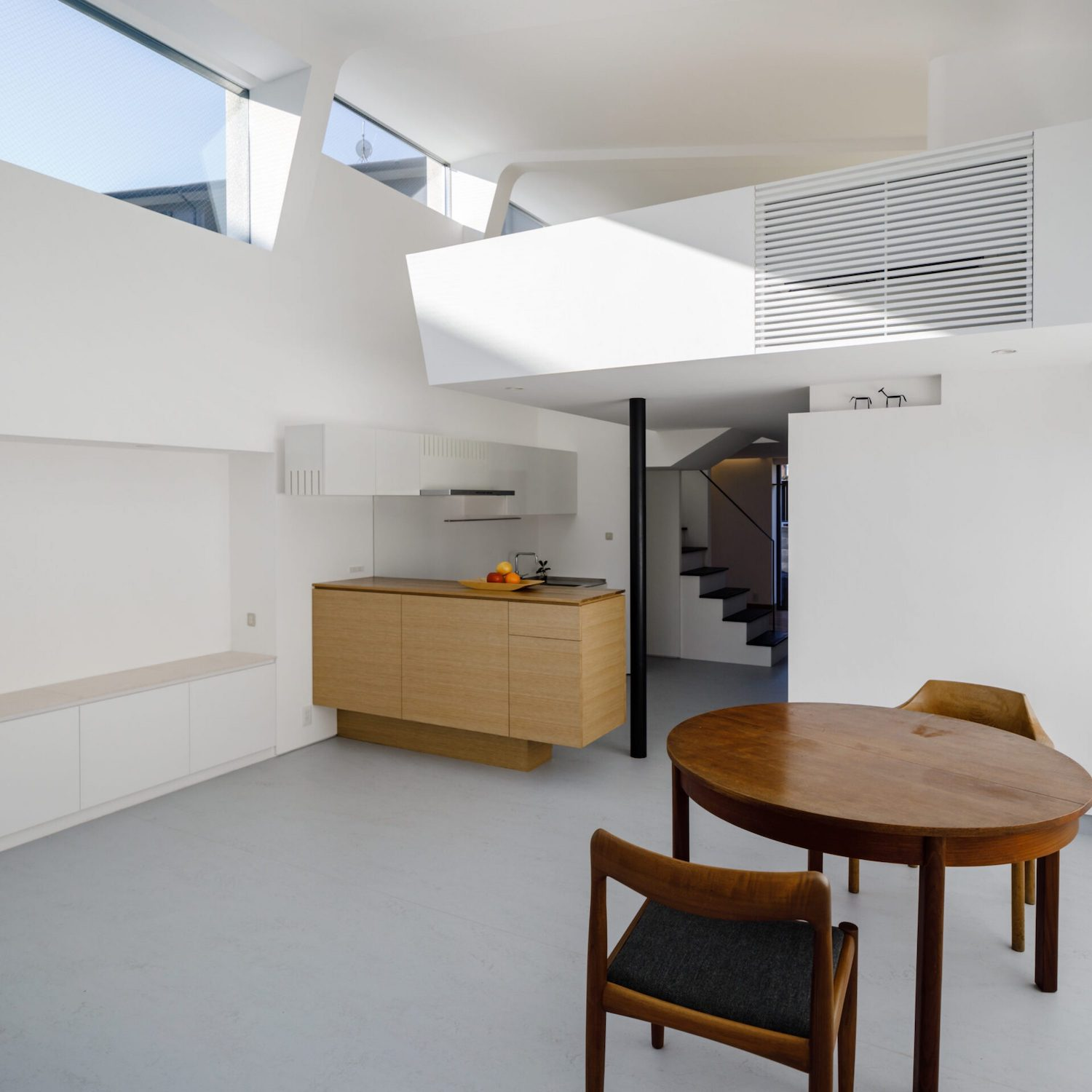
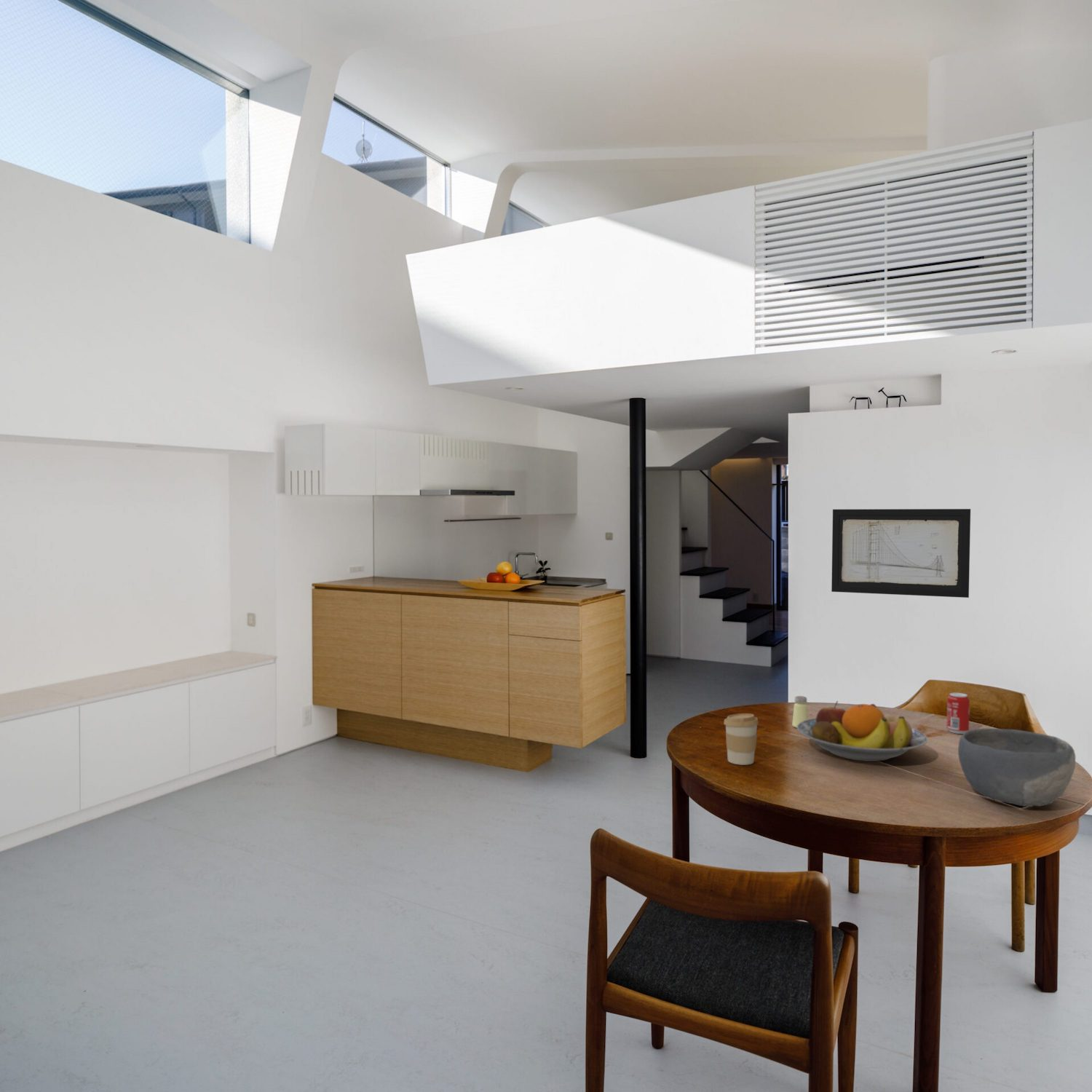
+ bowl [957,728,1076,807]
+ wall art [831,508,971,598]
+ coffee cup [723,713,759,766]
+ saltshaker [791,695,809,729]
+ fruit bowl [796,700,928,762]
+ beverage can [946,692,970,735]
